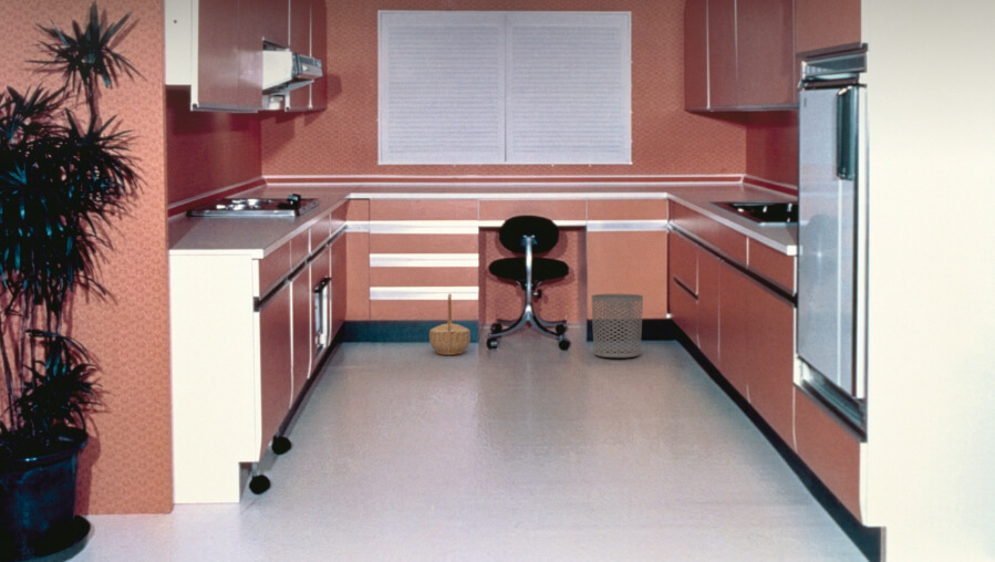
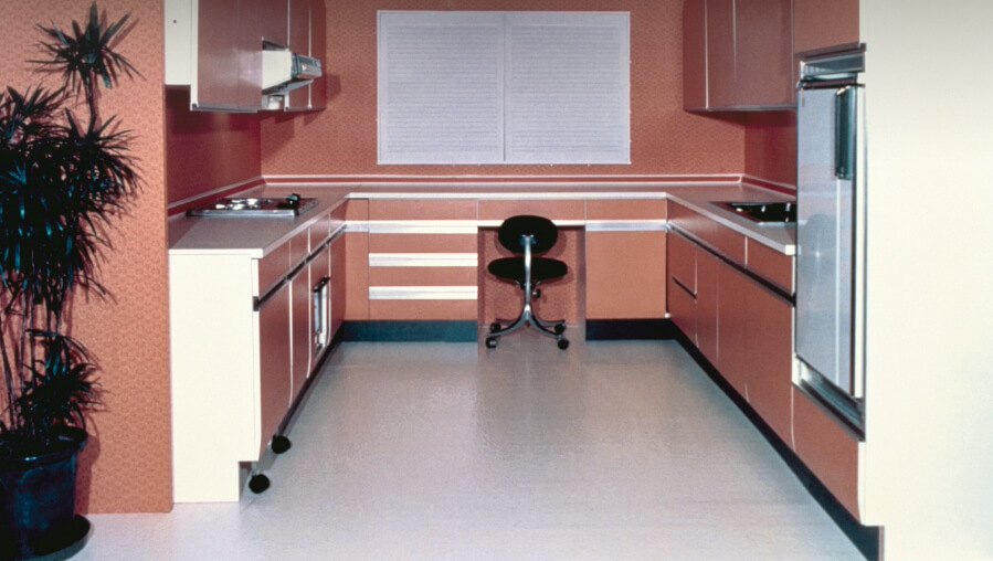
- basket [428,292,471,356]
- waste bin [591,293,644,358]
